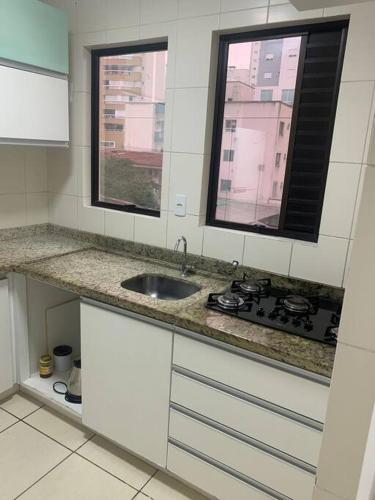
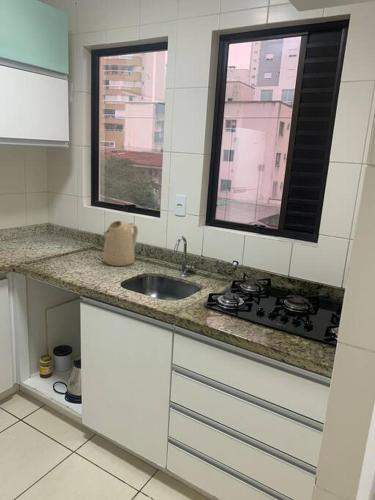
+ kettle [102,220,139,267]
